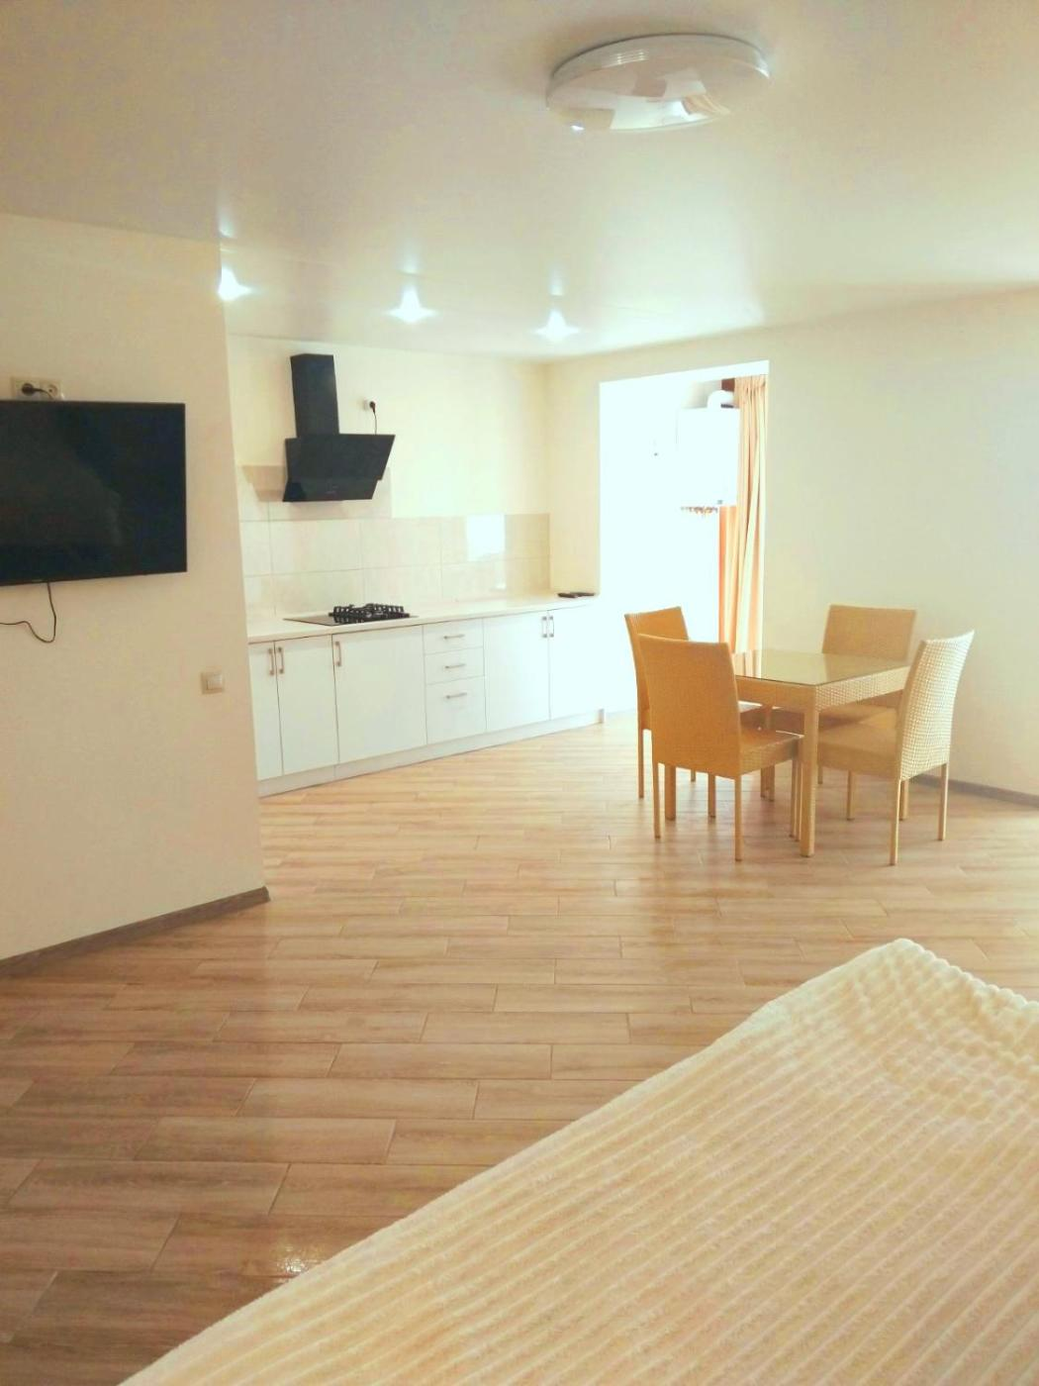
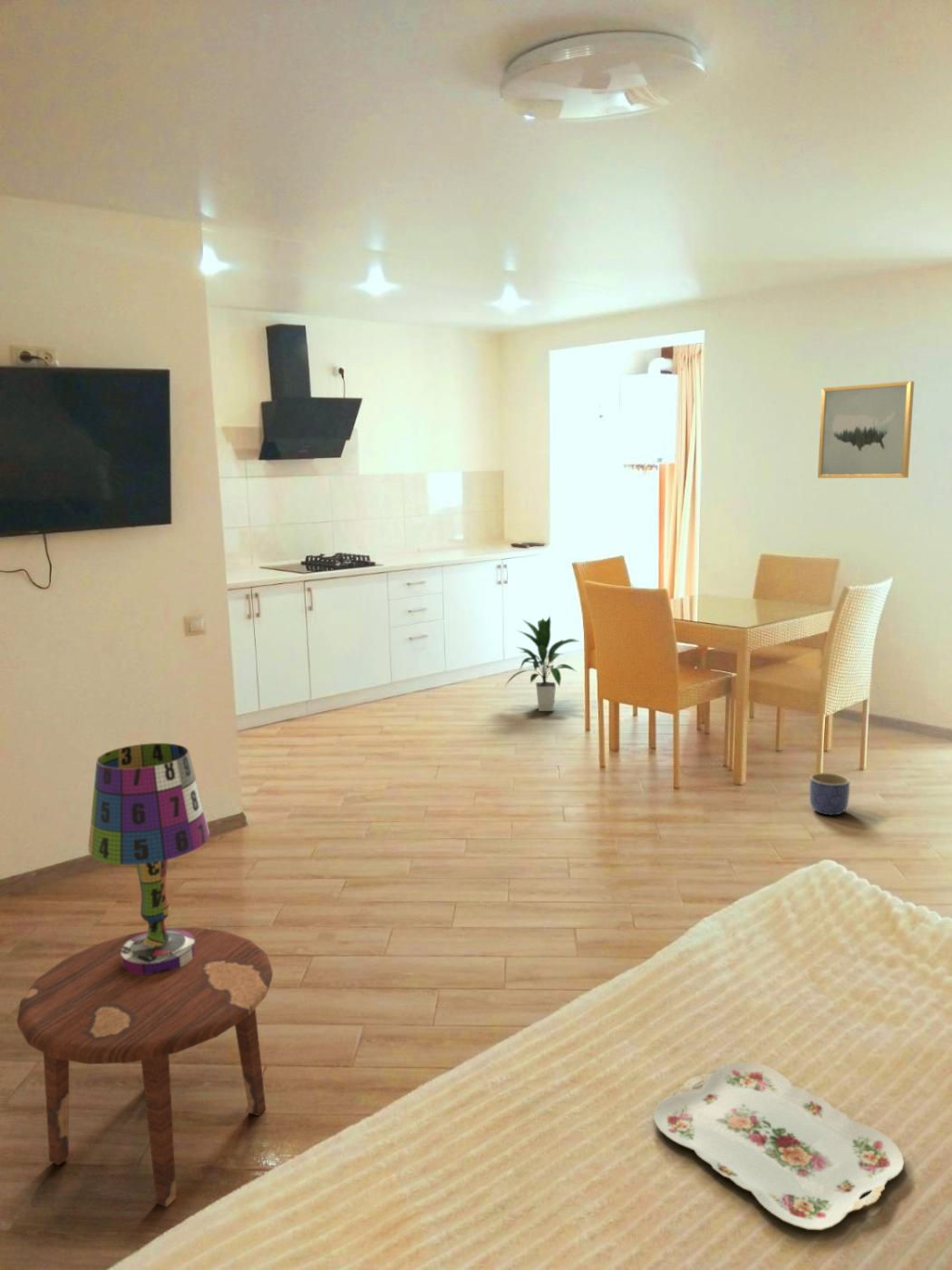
+ side table [16,926,274,1207]
+ wall art [817,380,915,479]
+ serving tray [653,1061,905,1231]
+ table lamp [87,742,210,974]
+ indoor plant [503,615,578,712]
+ planter [809,772,850,816]
